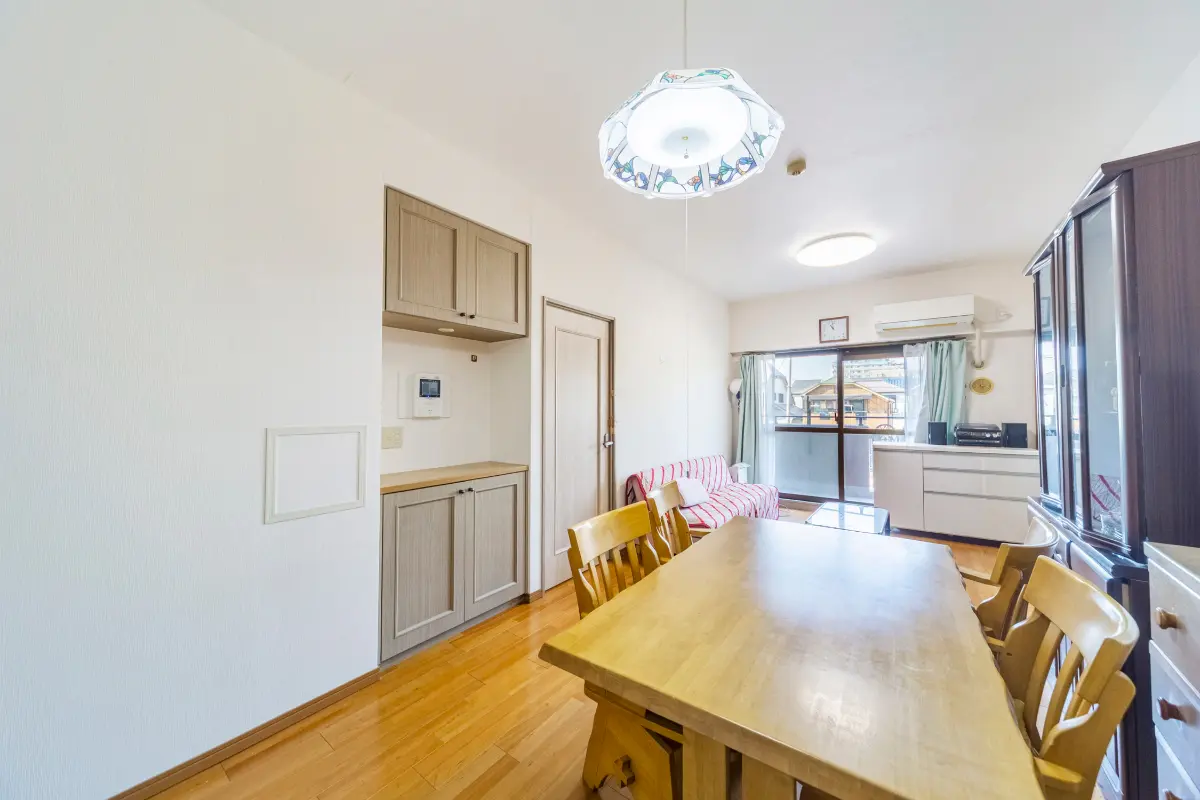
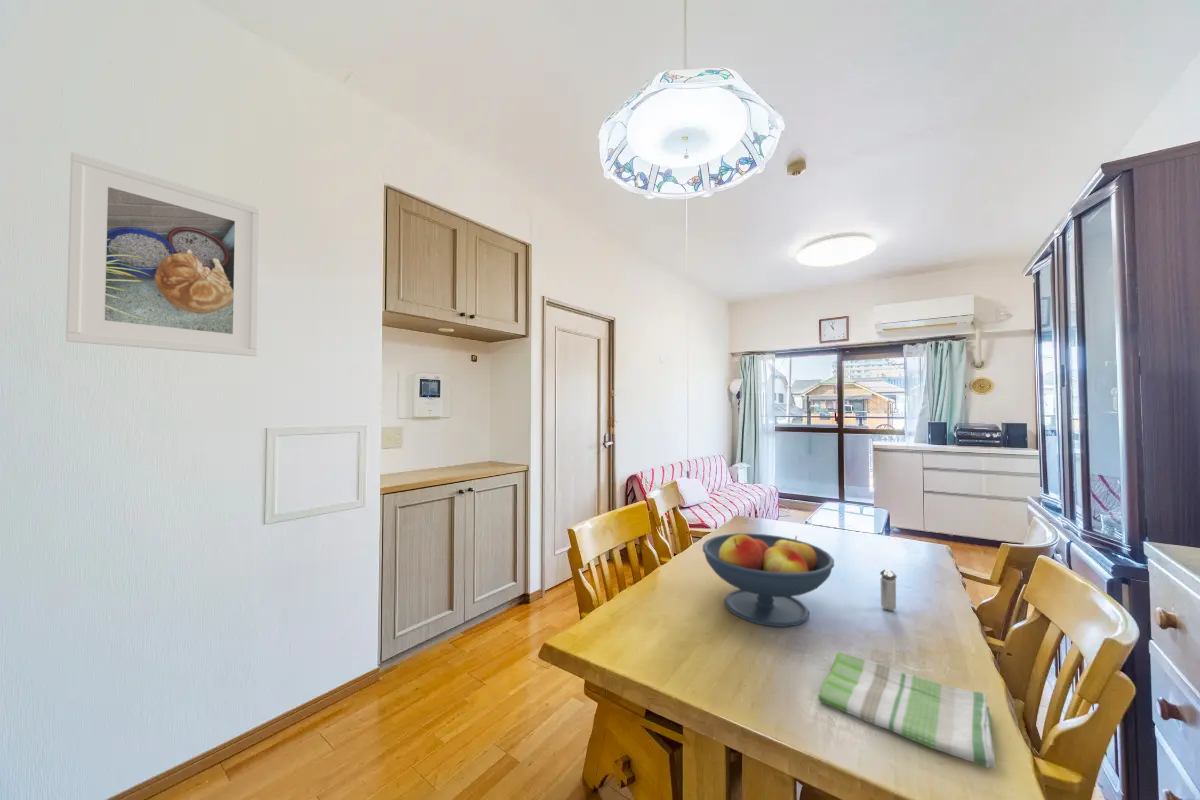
+ fruit bowl [702,532,835,628]
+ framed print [65,151,261,357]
+ shaker [879,568,898,612]
+ dish towel [817,651,996,769]
